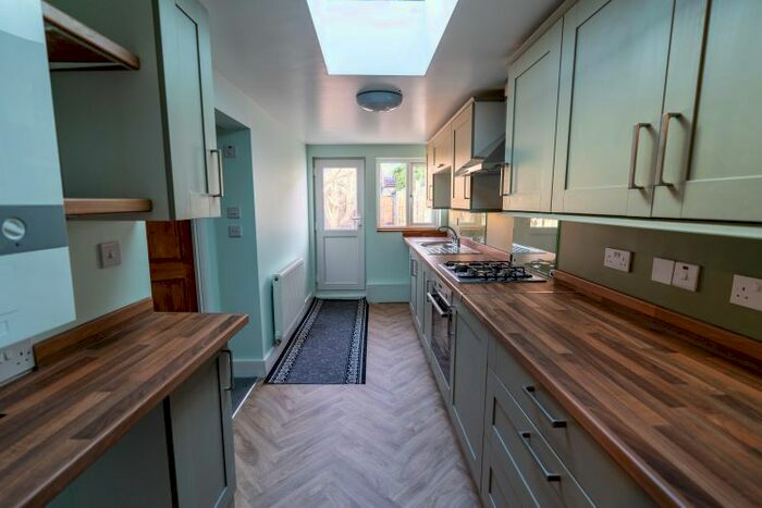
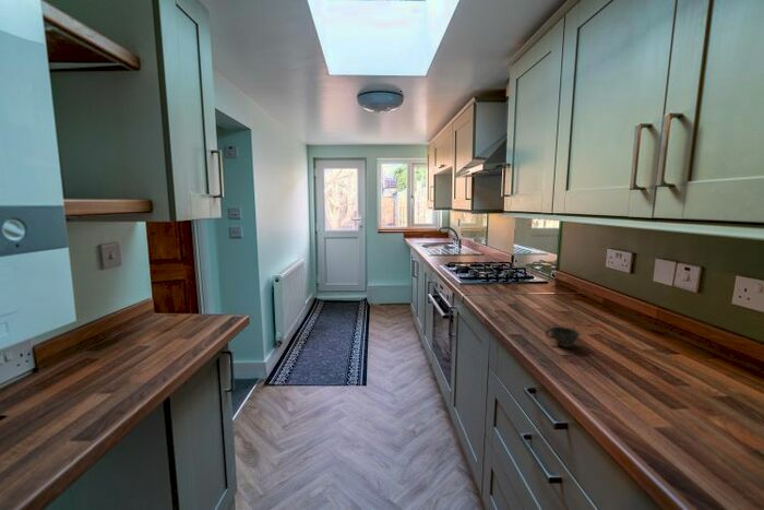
+ cup [545,325,582,348]
